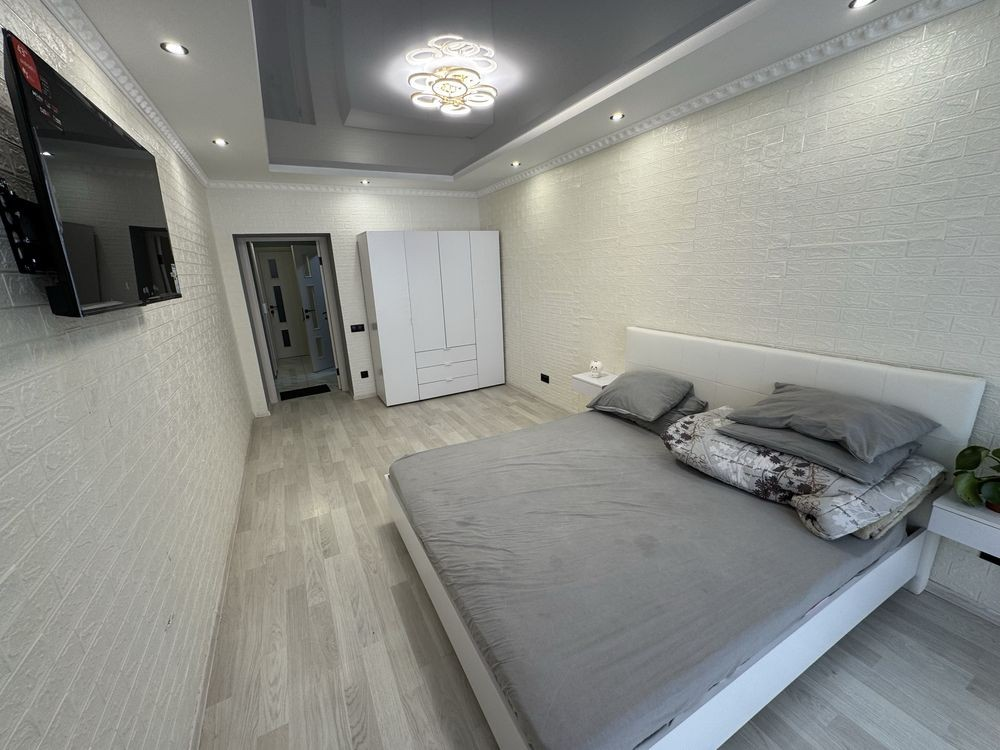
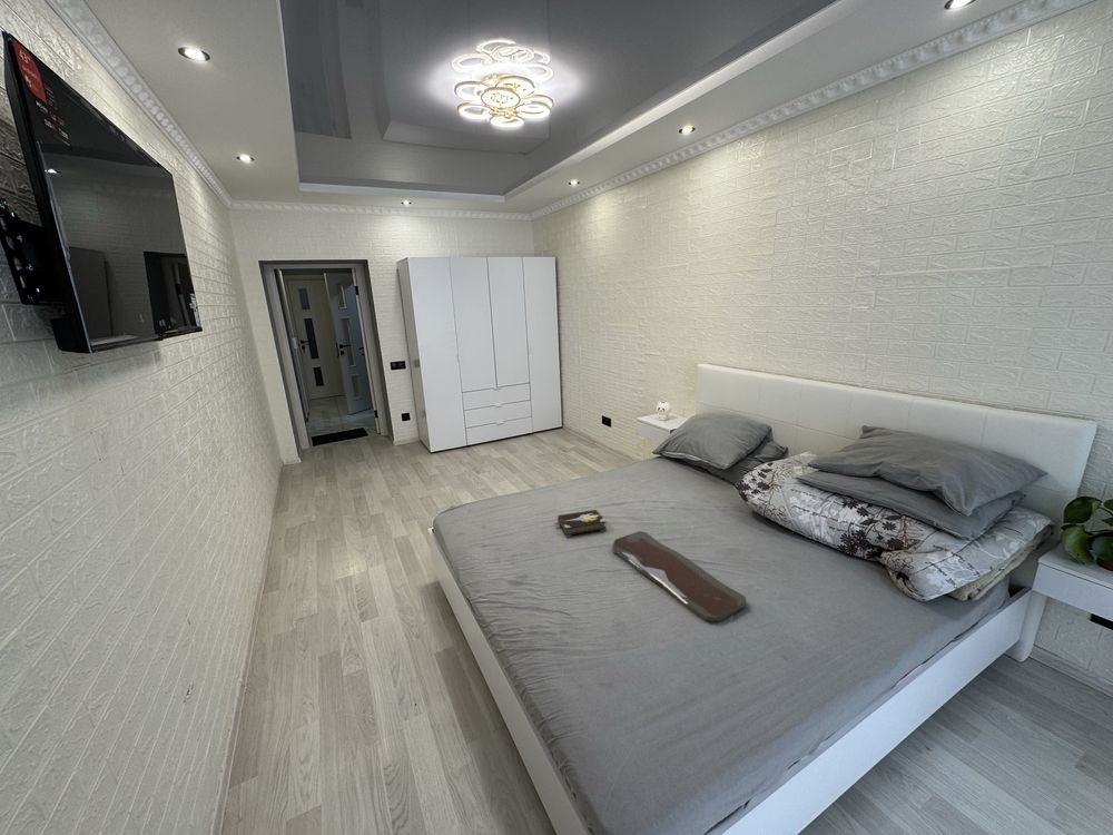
+ hardback book [554,509,608,538]
+ serving tray [611,530,747,623]
